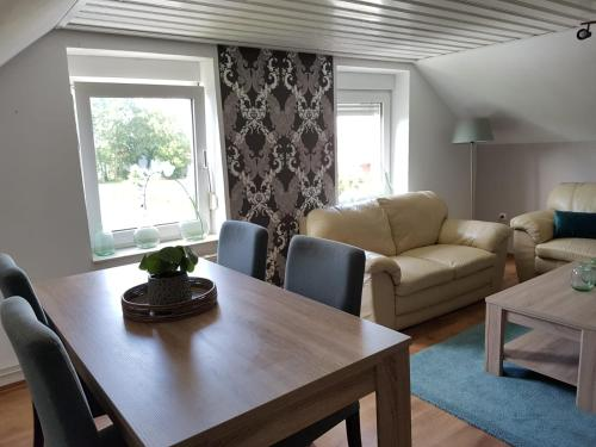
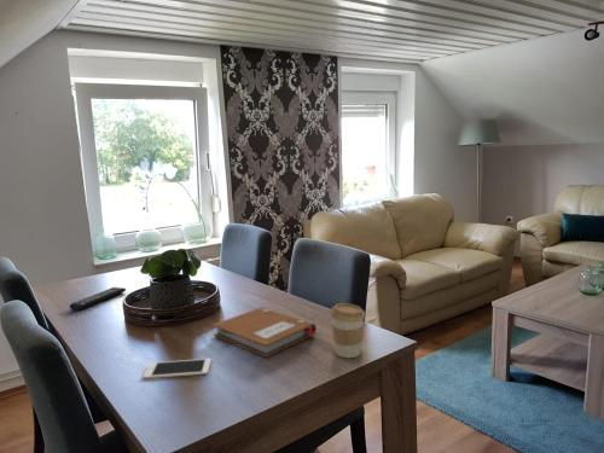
+ notebook [211,307,318,359]
+ coffee cup [329,302,366,359]
+ remote control [69,286,127,312]
+ cell phone [141,358,211,379]
